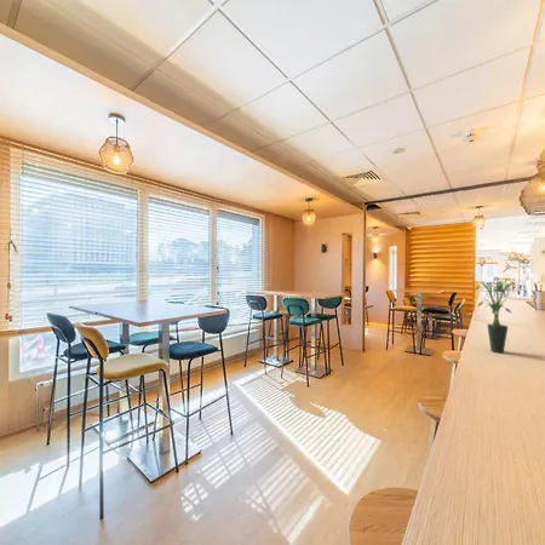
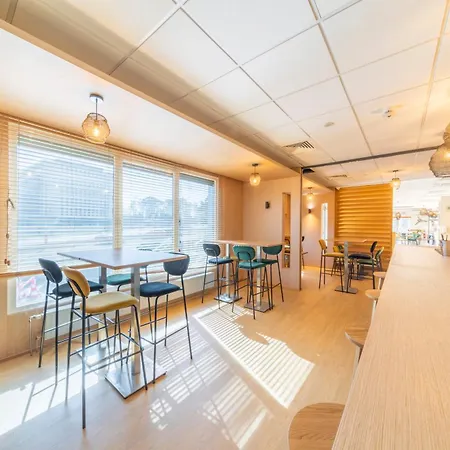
- potted plant [474,276,515,354]
